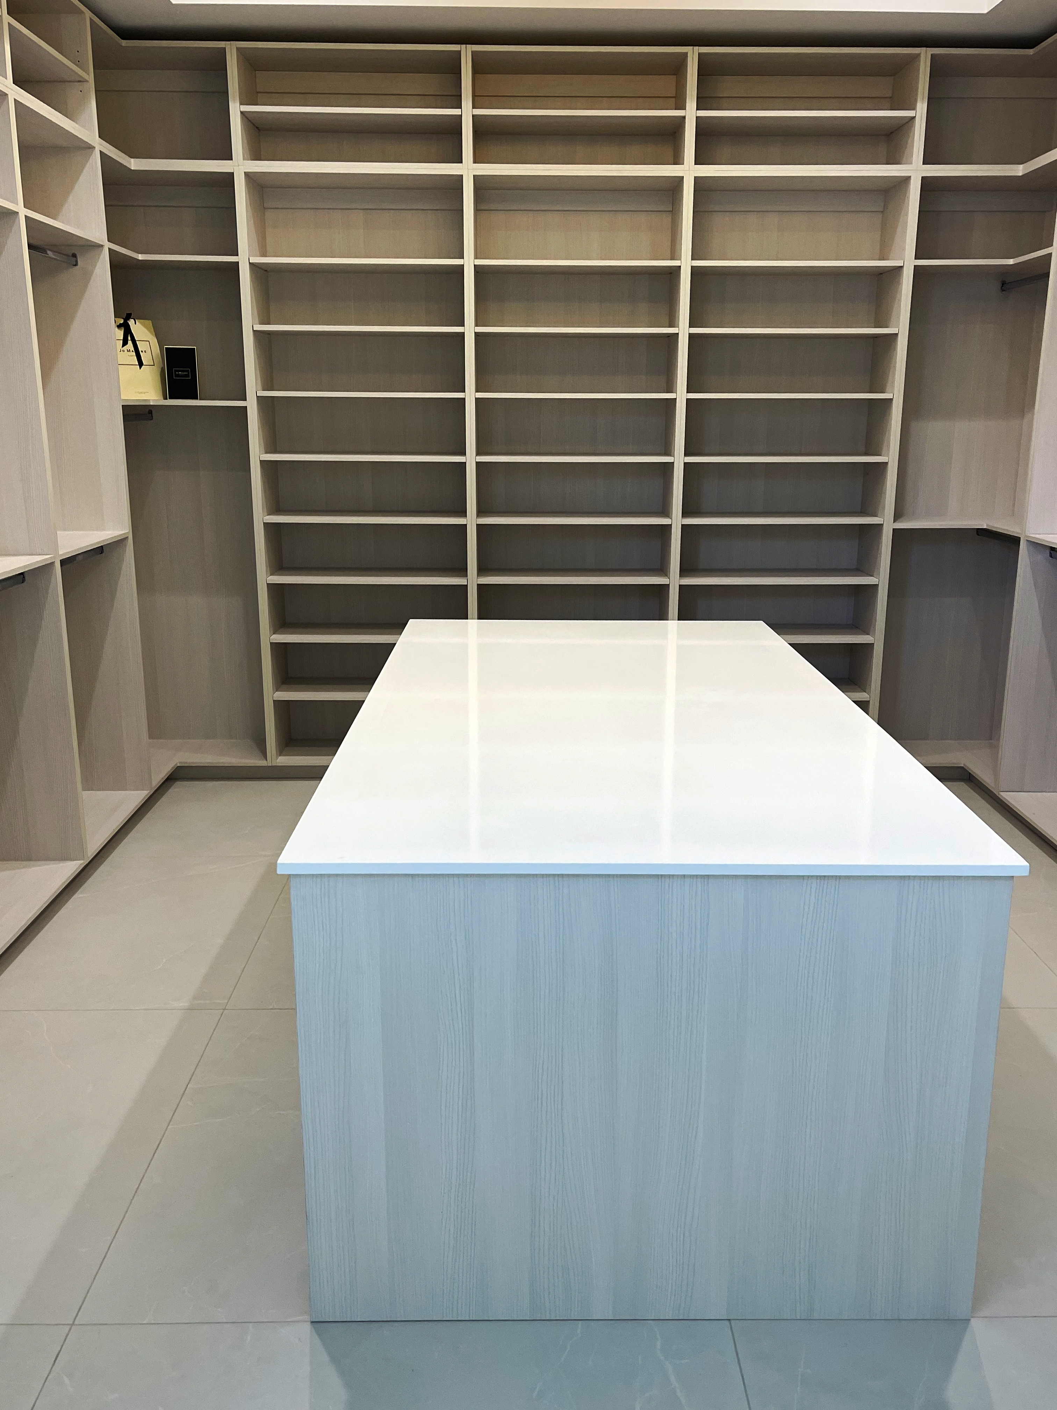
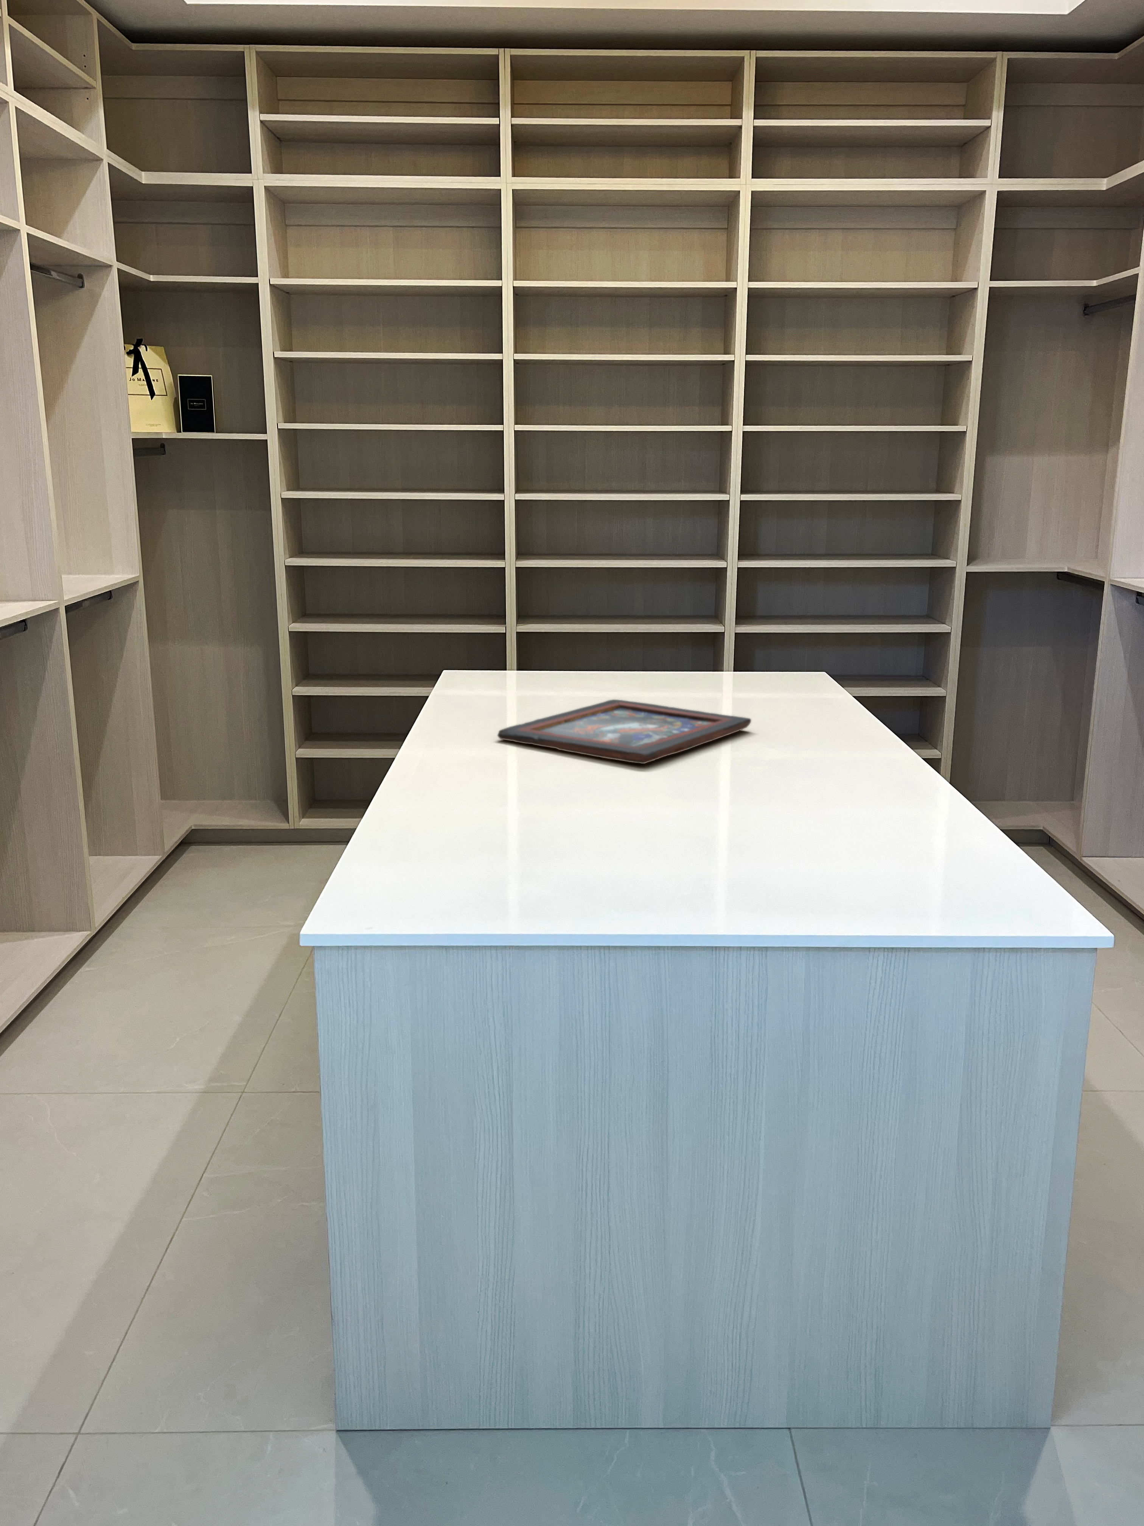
+ decorative tray [496,699,752,764]
